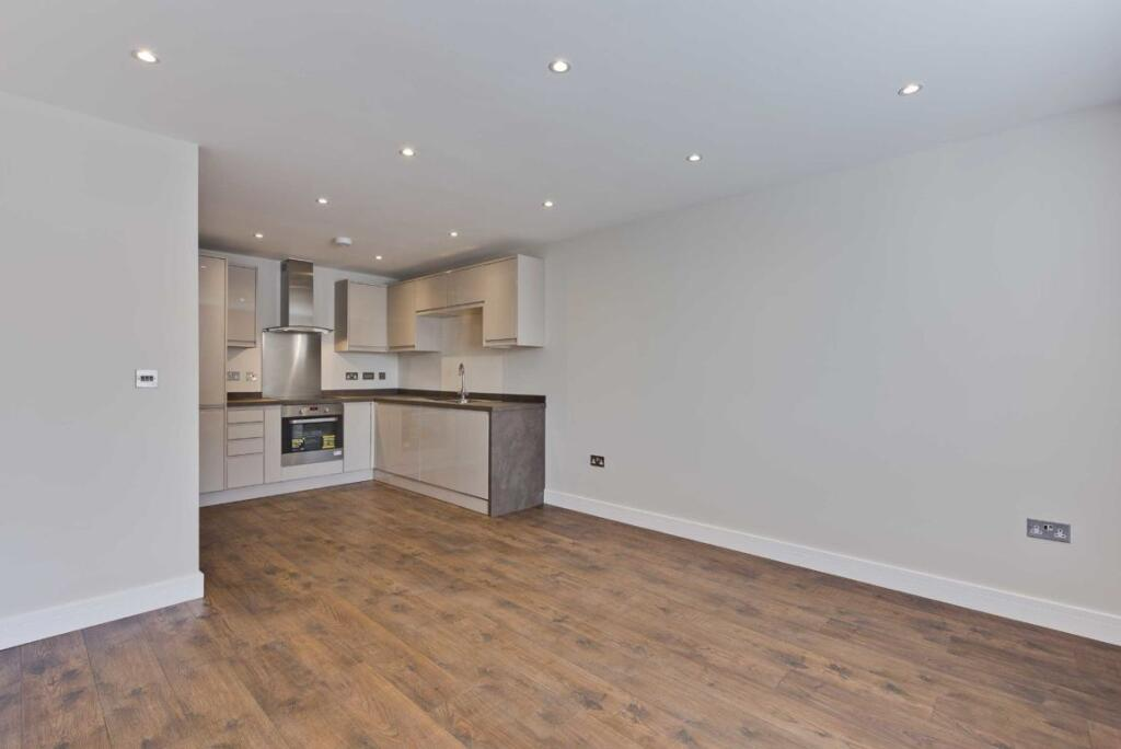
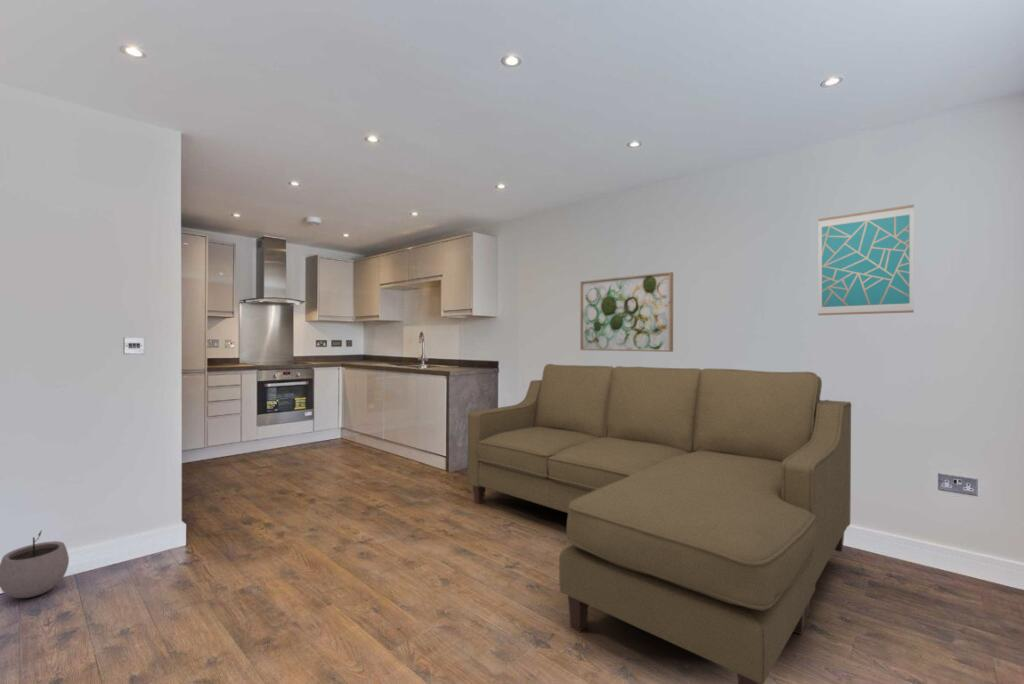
+ wall art [817,204,915,316]
+ plant pot [0,530,70,599]
+ wall art [579,271,674,353]
+ sofa [466,363,852,684]
